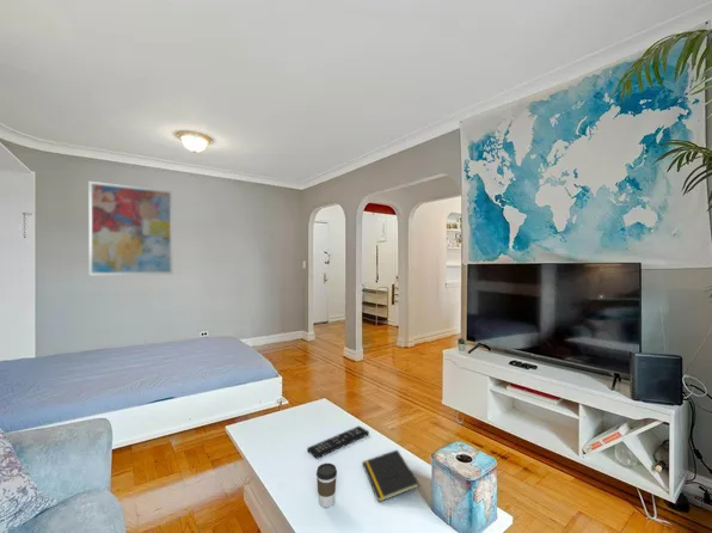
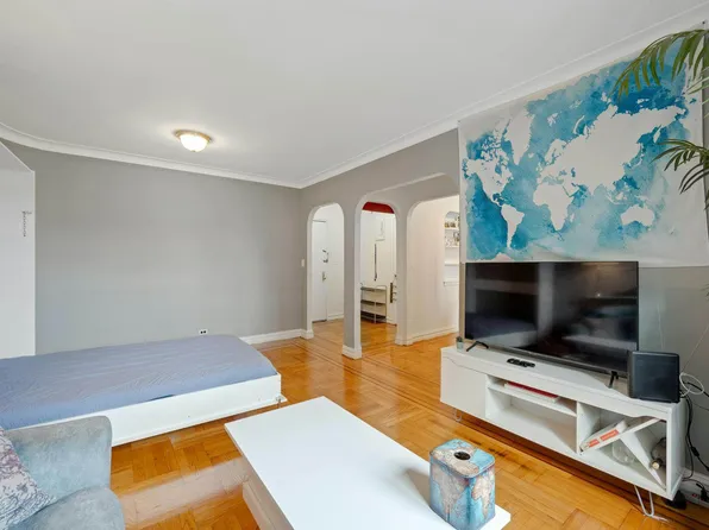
- coffee cup [315,462,338,508]
- remote control [306,424,370,460]
- wall art [88,180,174,276]
- notepad [361,448,421,503]
